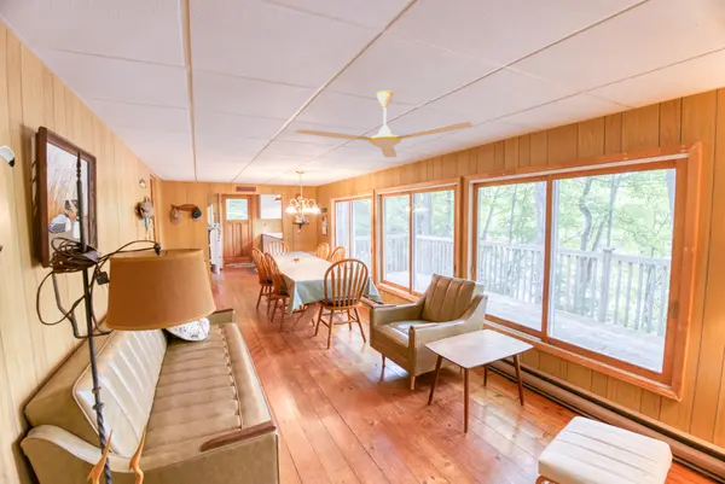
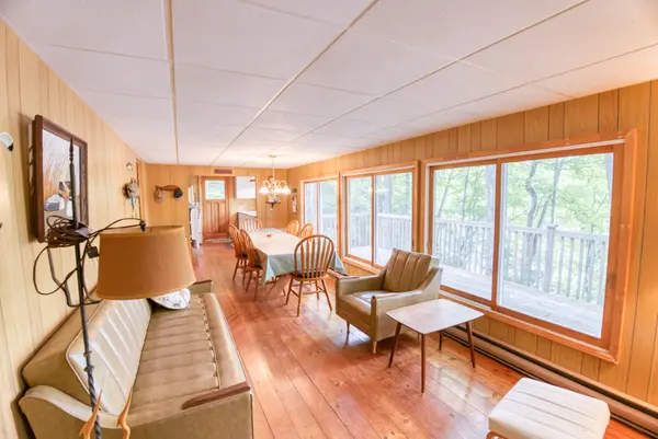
- ceiling fan [292,89,474,158]
